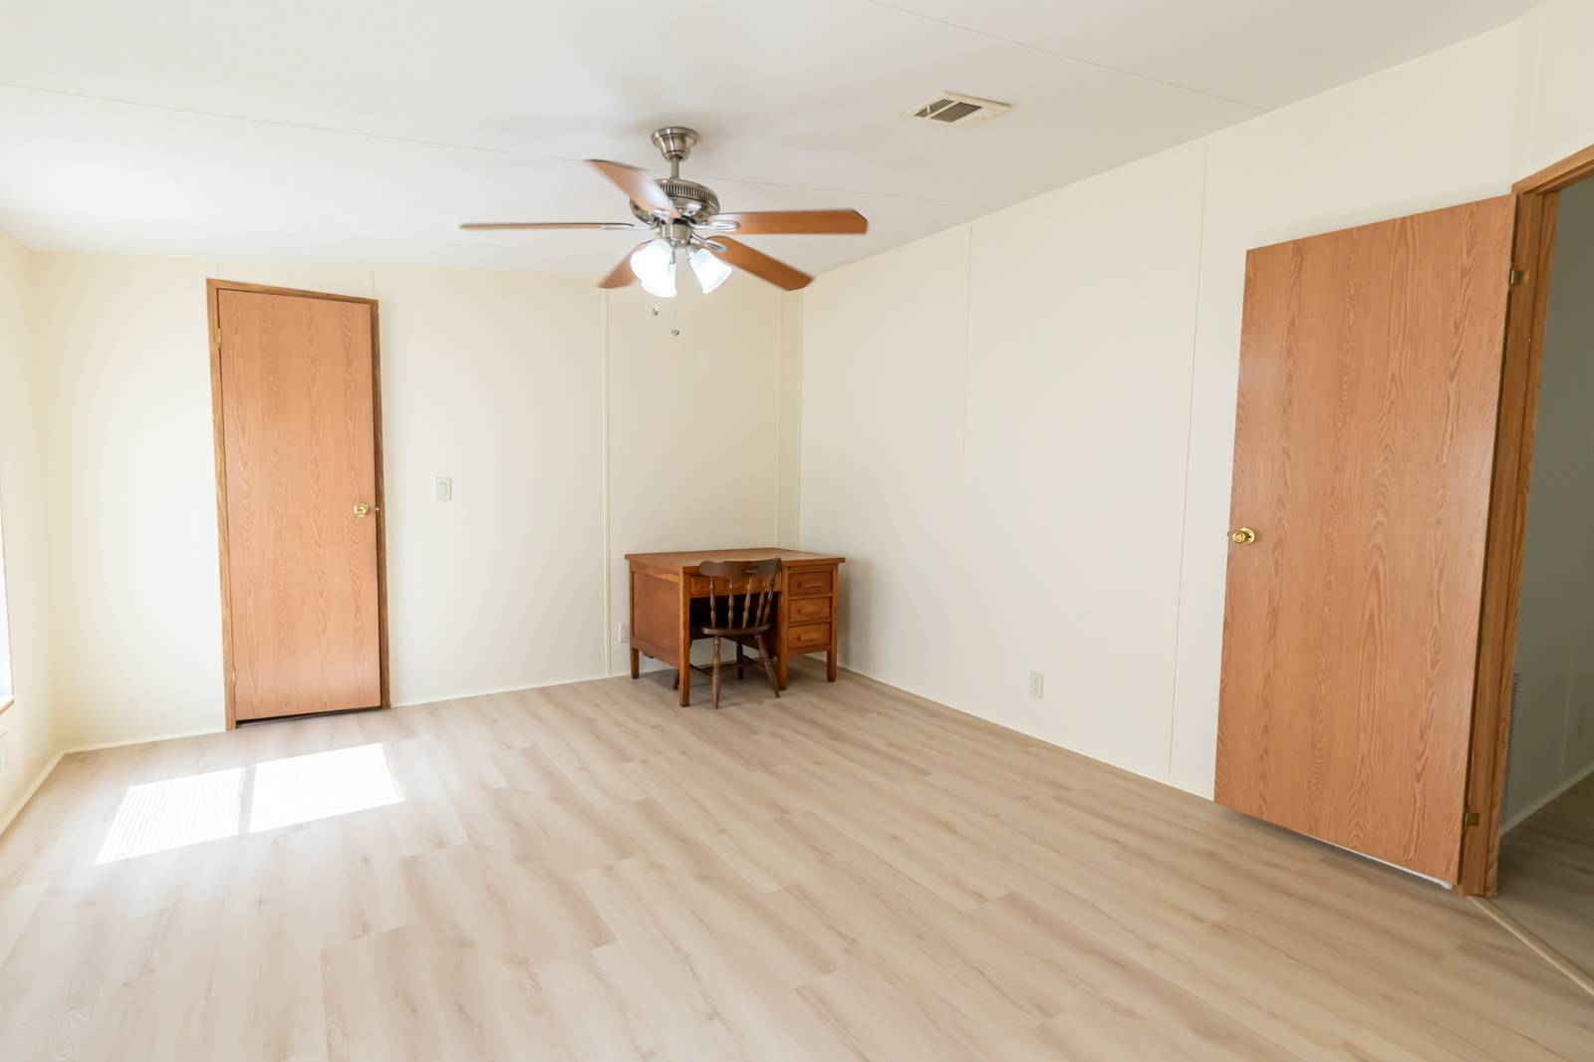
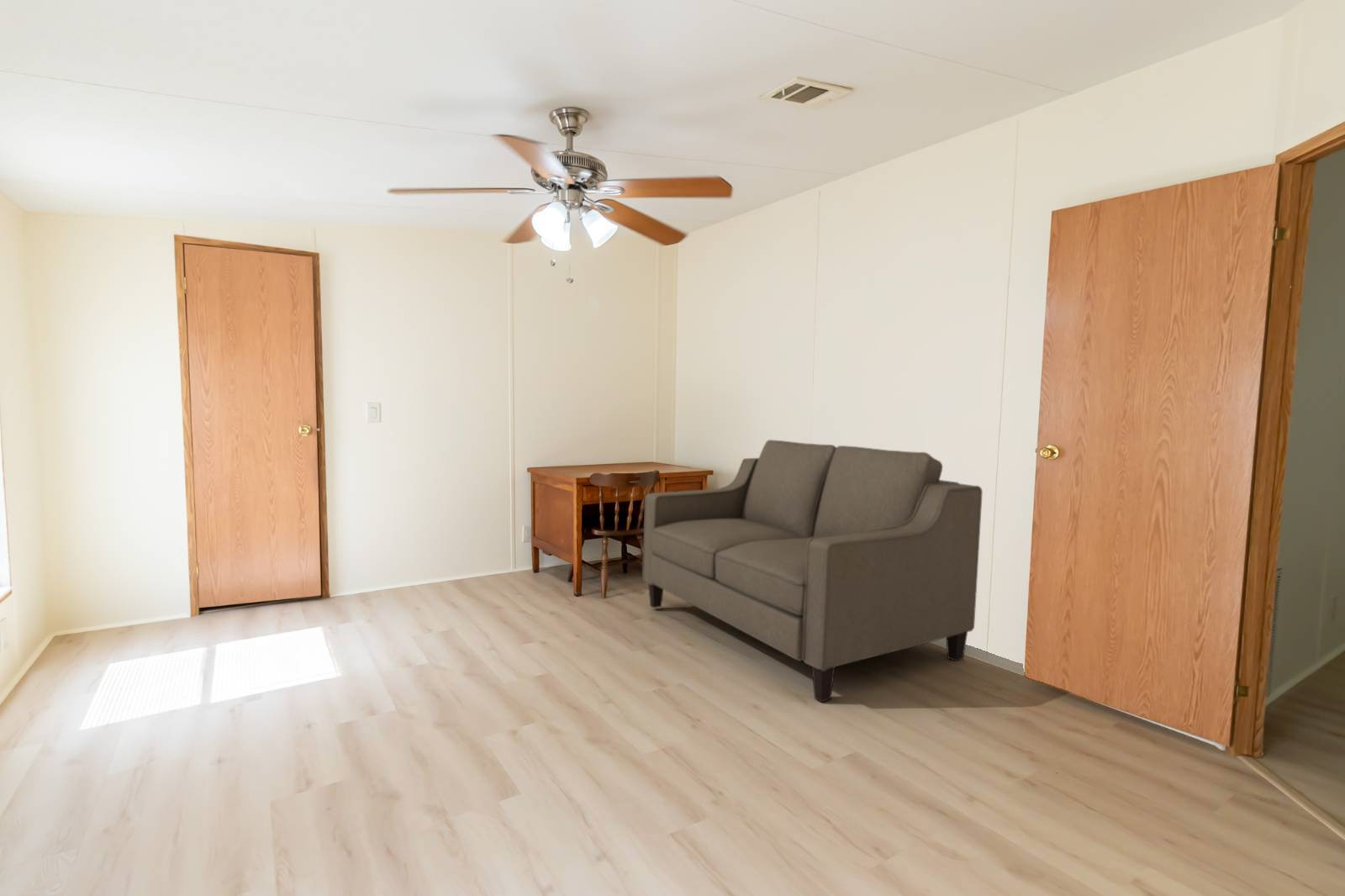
+ sofa [641,439,984,703]
